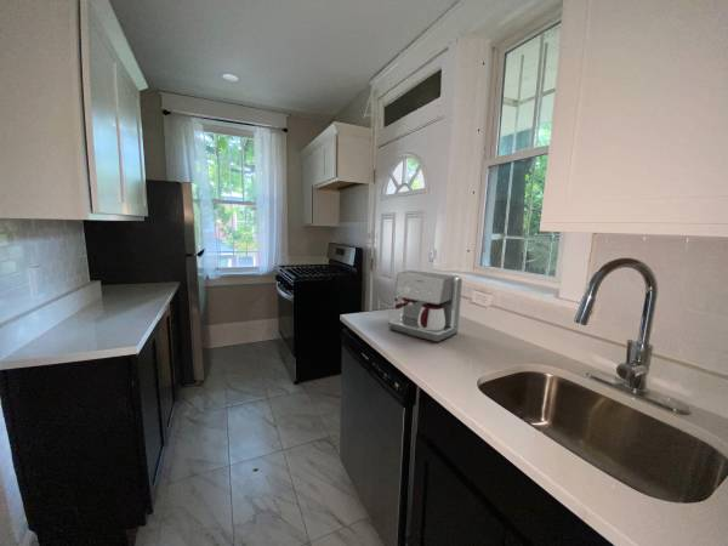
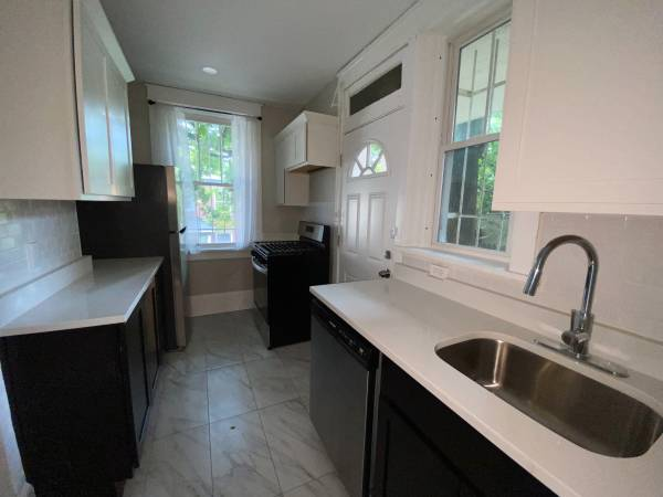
- coffee maker [387,269,463,343]
